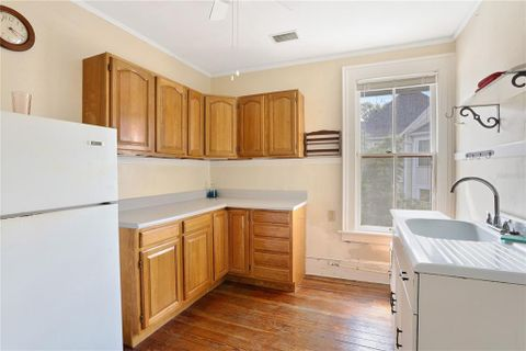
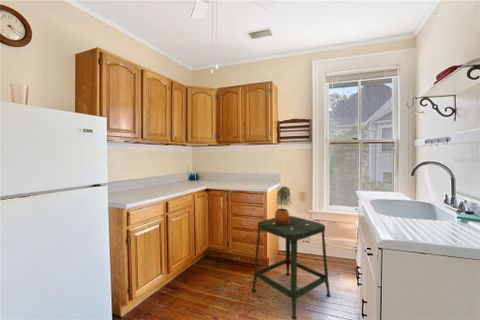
+ stool [251,215,332,320]
+ potted plant [274,186,292,225]
